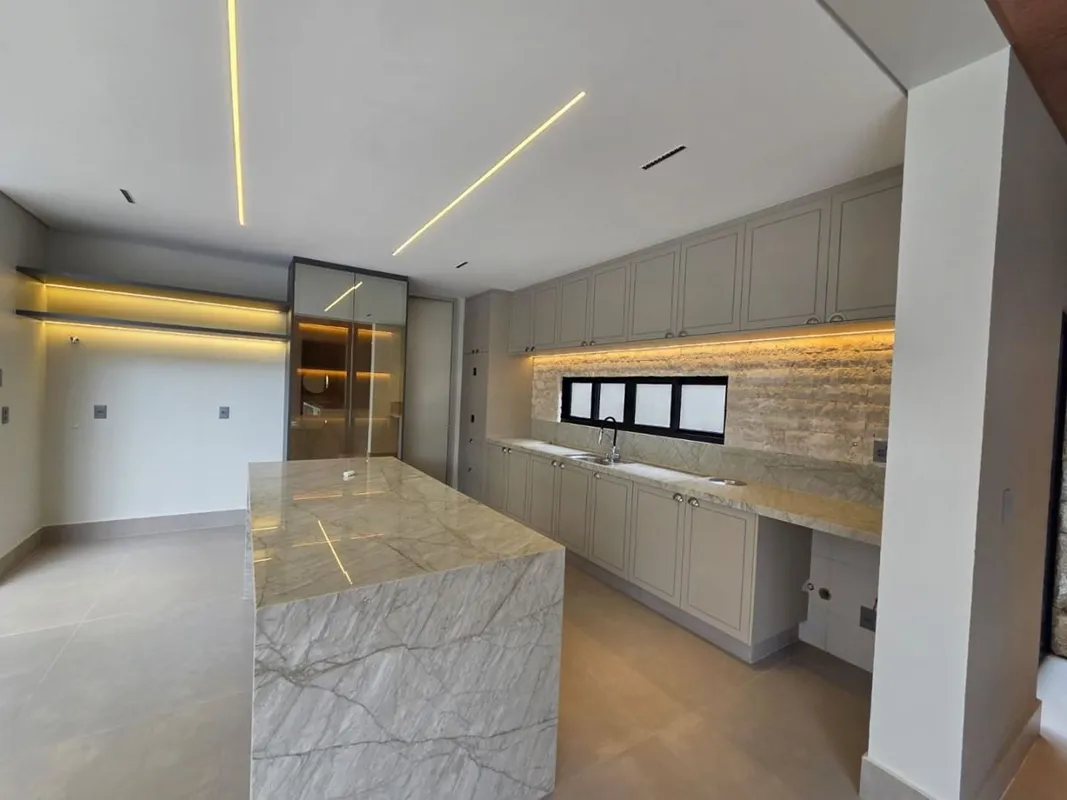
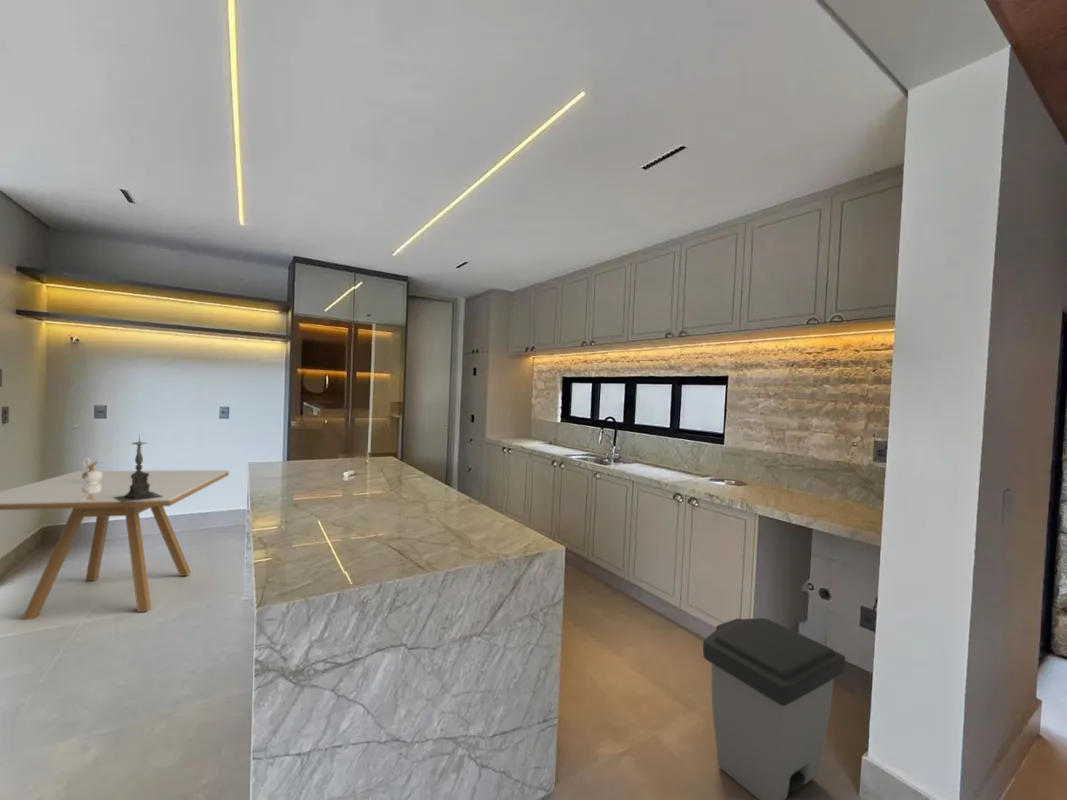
+ dining table [0,469,230,621]
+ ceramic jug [82,457,102,483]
+ trash can [702,617,846,800]
+ candle holder [113,433,163,502]
